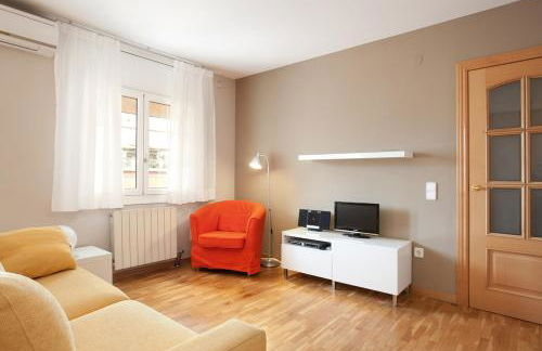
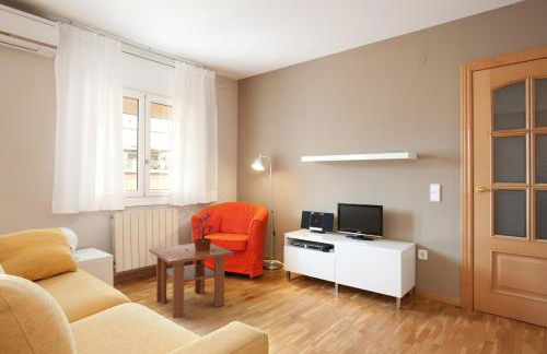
+ coffee table [148,243,234,319]
+ potted plant [186,212,216,251]
